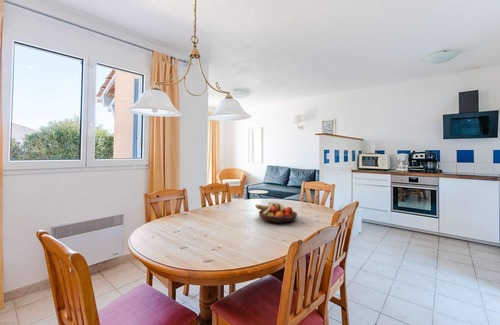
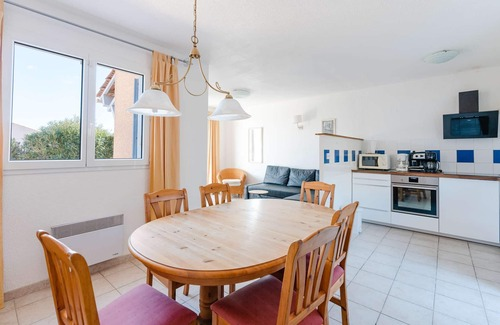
- fruit bowl [254,201,298,224]
